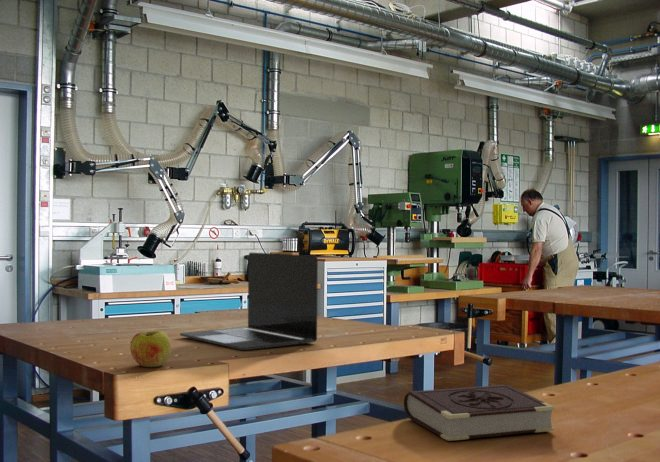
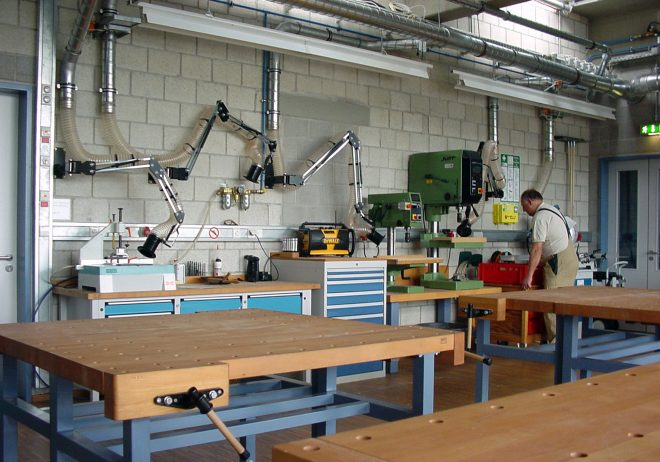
- book [403,384,557,442]
- apple [129,330,172,368]
- laptop [179,252,319,351]
